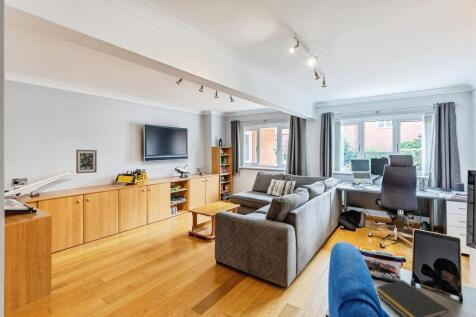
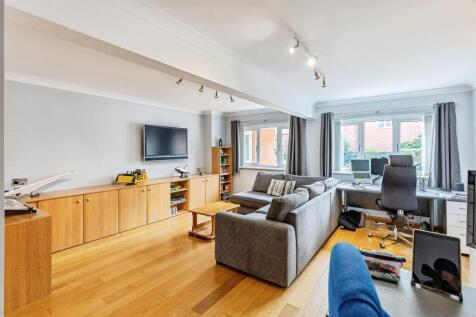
- wall art [75,149,98,174]
- notepad [375,279,450,317]
